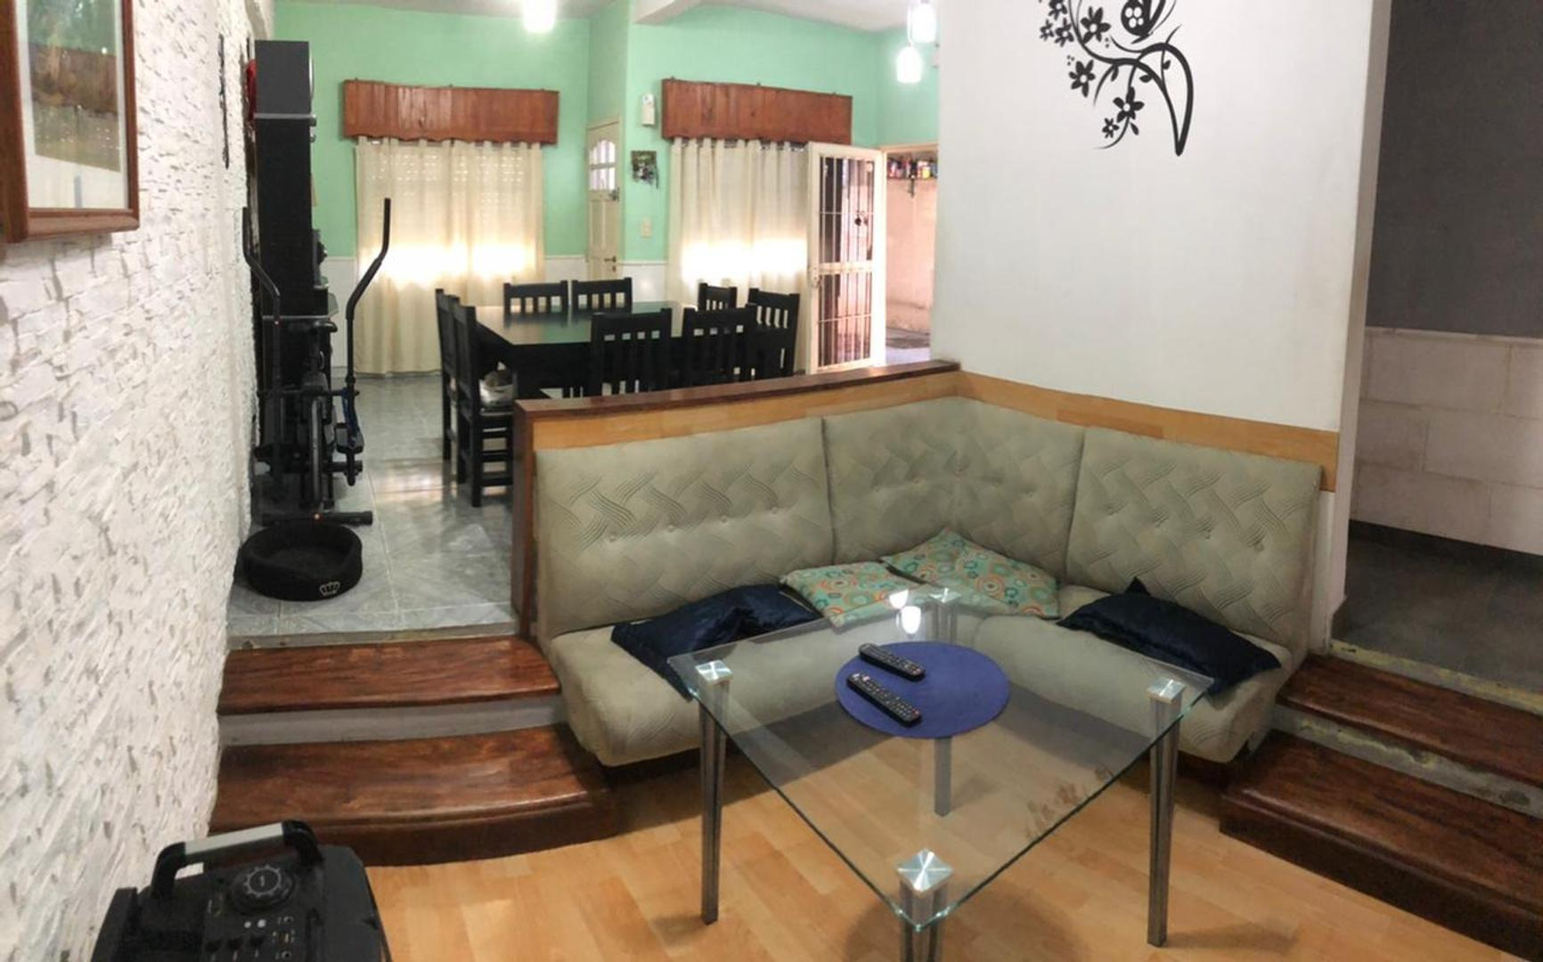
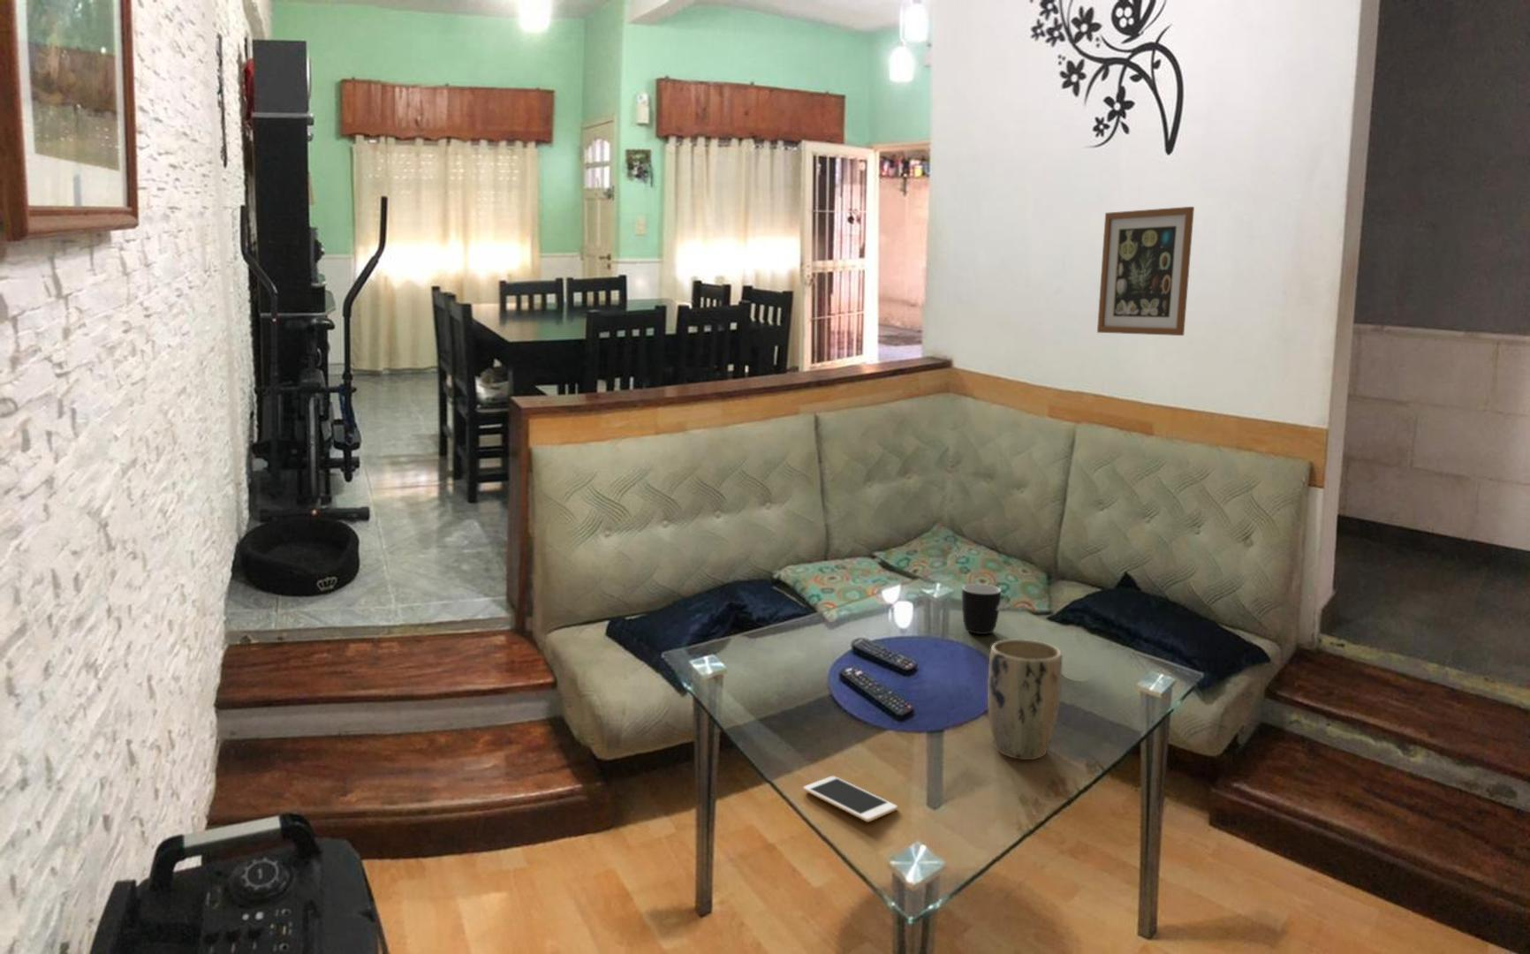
+ cell phone [802,776,898,822]
+ wall art [1096,206,1195,336]
+ plant pot [987,639,1063,761]
+ mug [961,583,1001,635]
